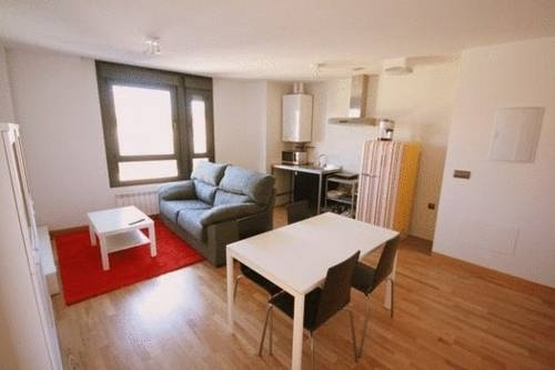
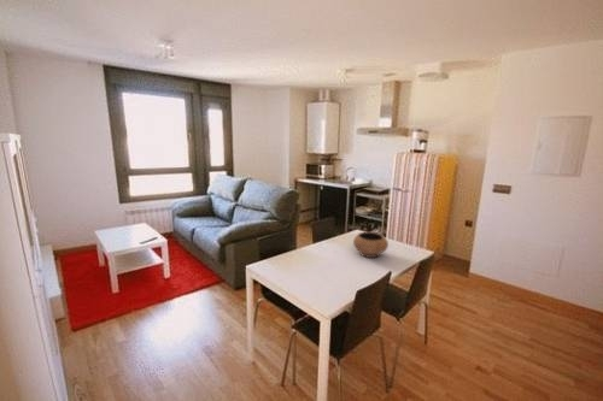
+ bowl [352,230,390,259]
